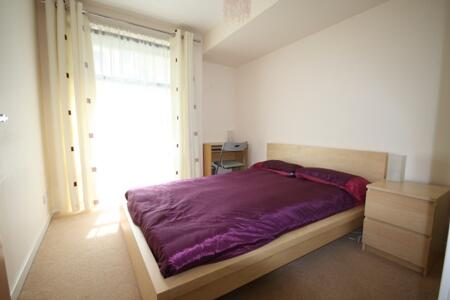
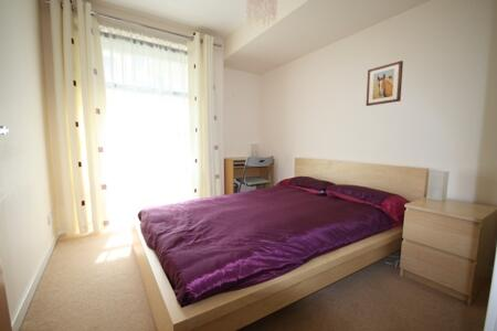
+ wall art [366,60,404,107]
